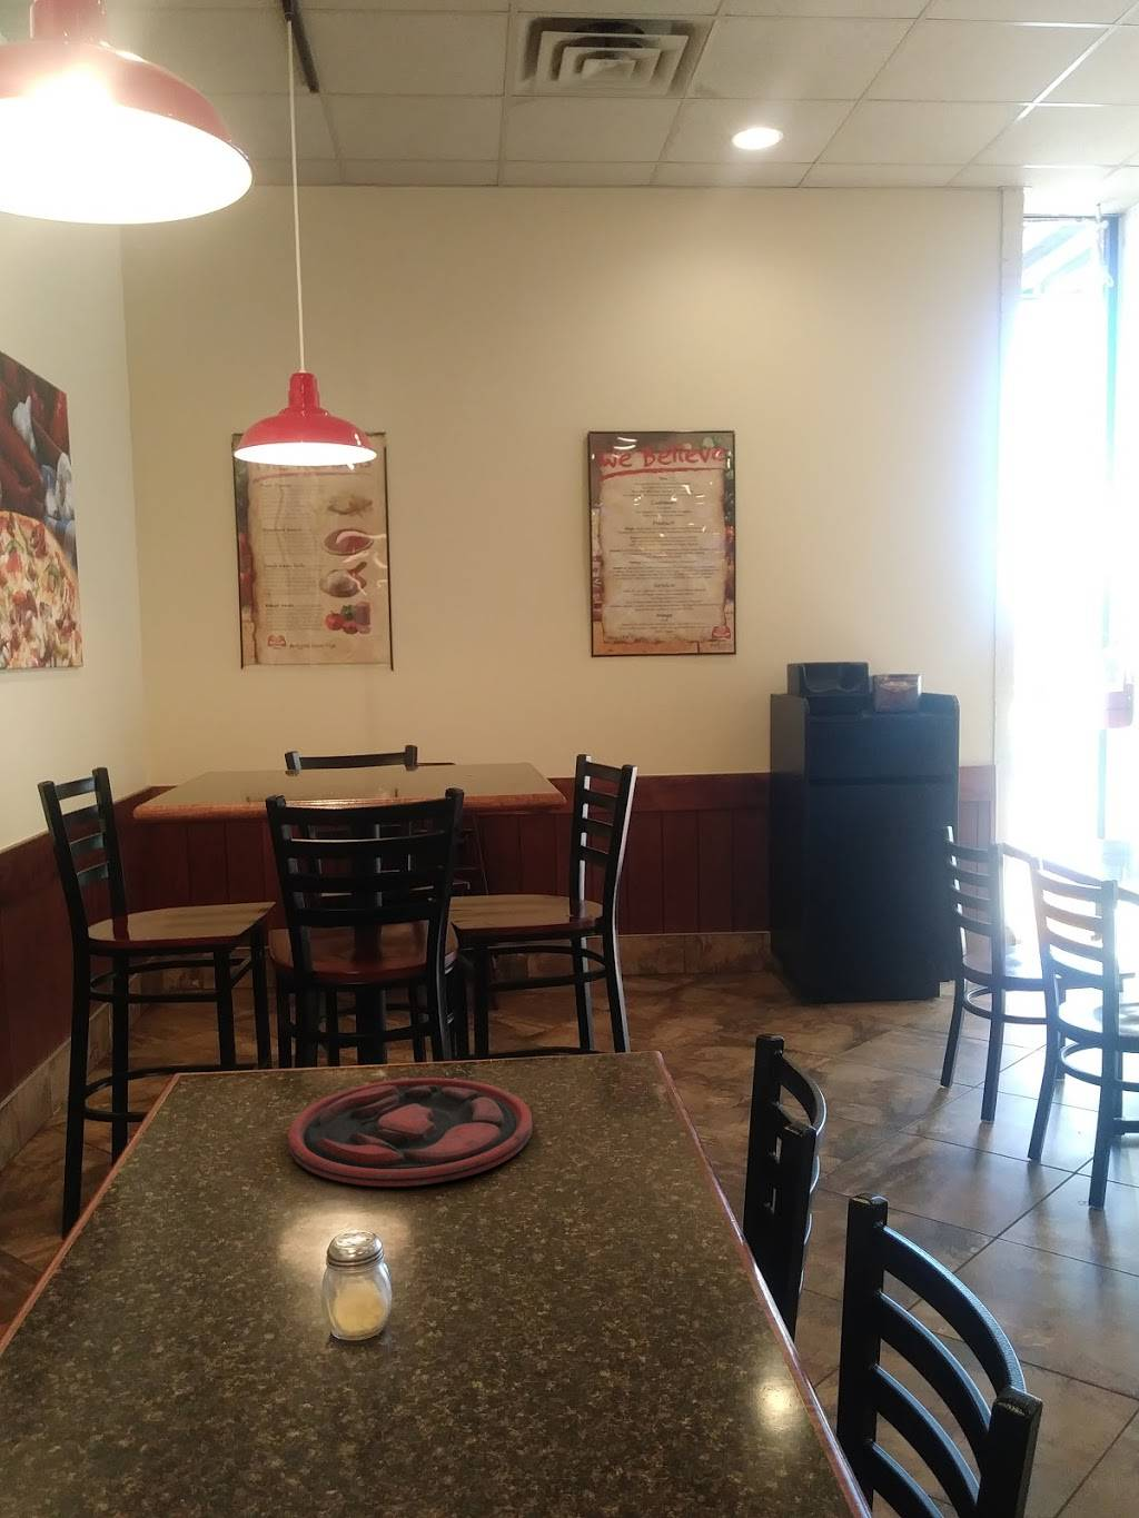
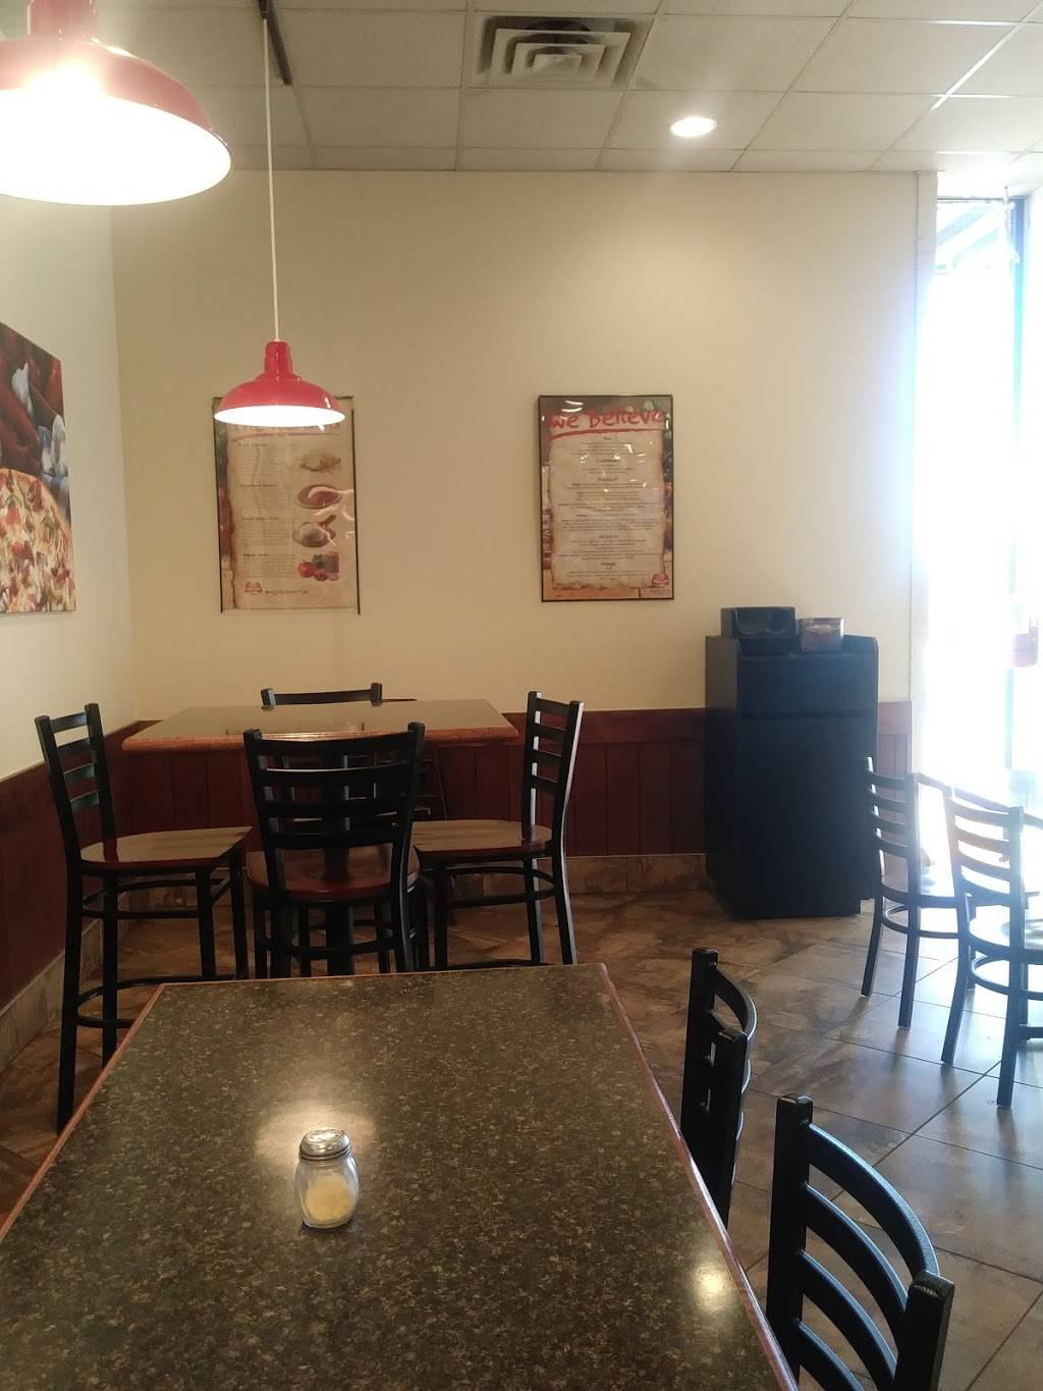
- plate [287,1077,532,1188]
